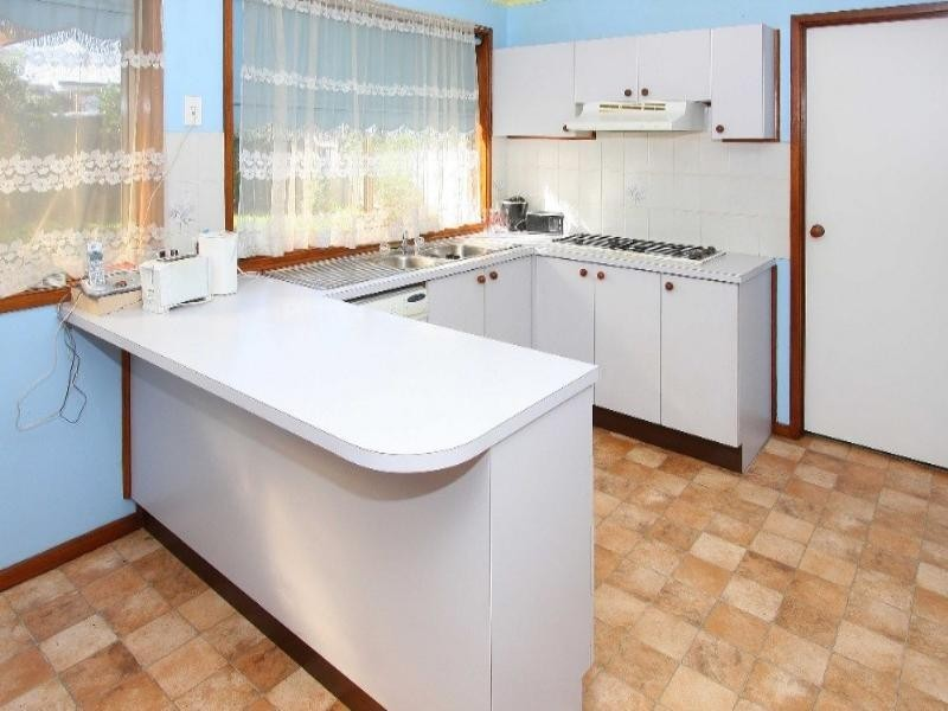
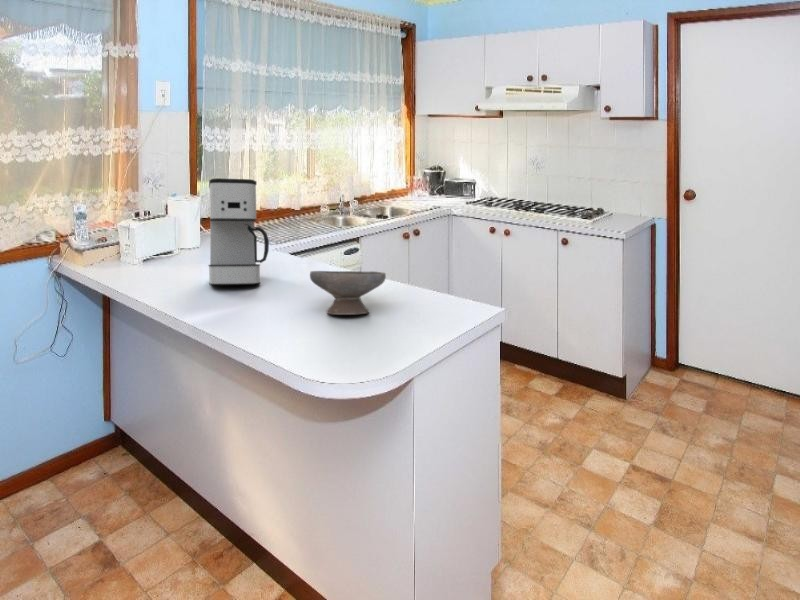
+ bowl [309,270,387,316]
+ coffee maker [207,177,270,286]
